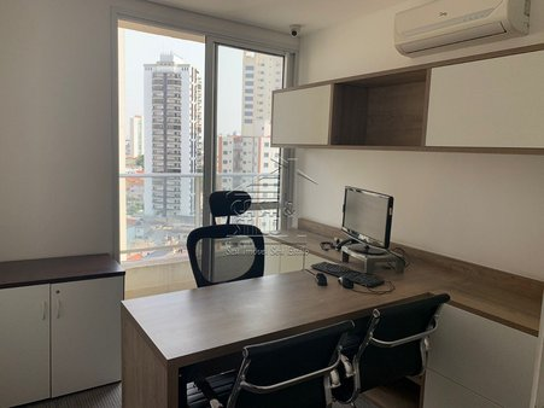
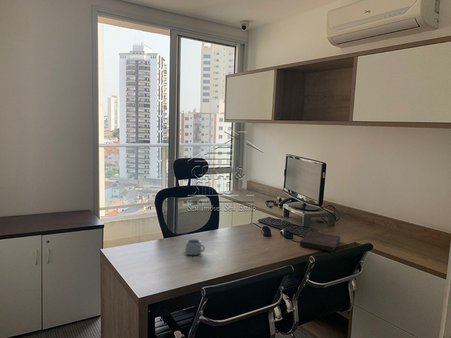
+ mug [184,238,206,256]
+ book [299,230,341,253]
